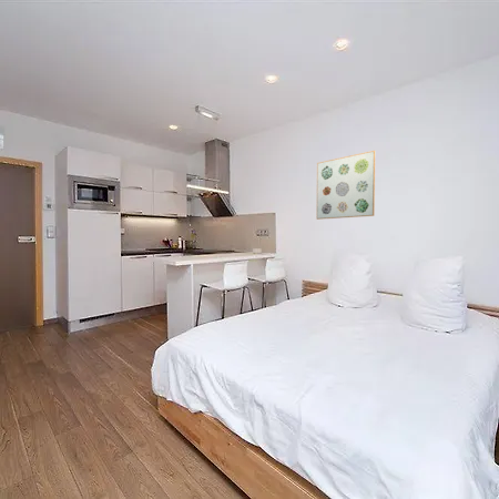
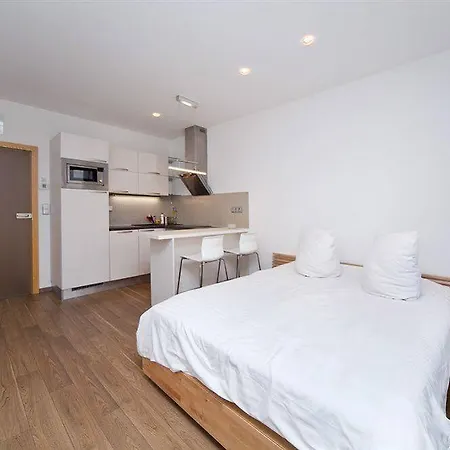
- wall art [316,150,376,221]
